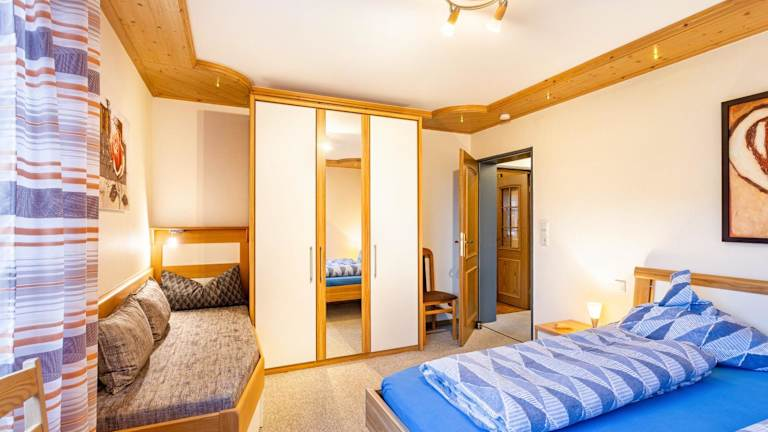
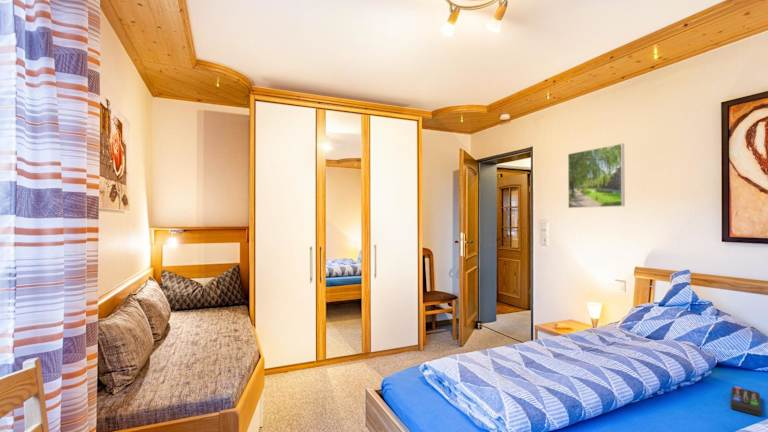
+ remote control [729,386,762,417]
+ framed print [567,143,626,209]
